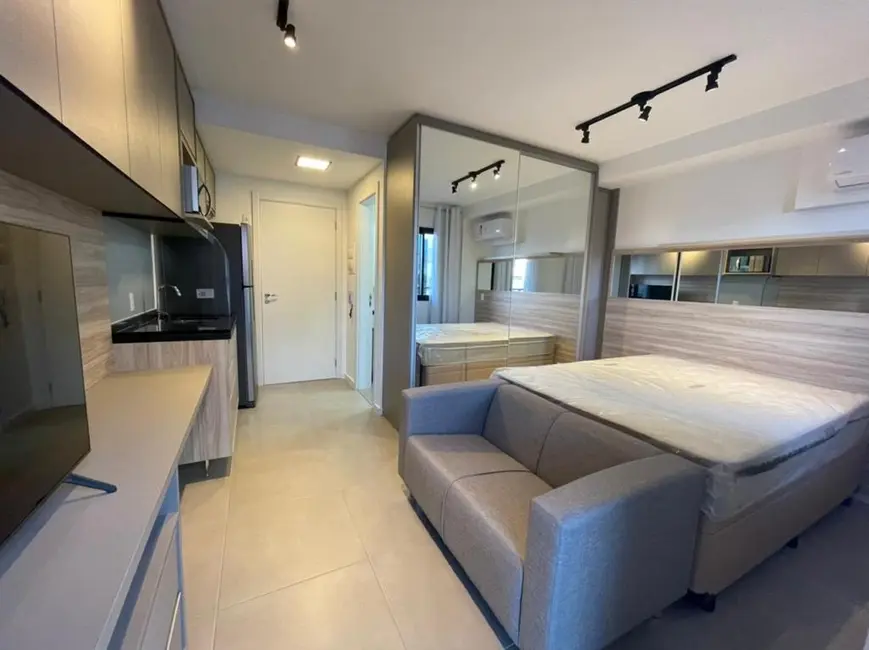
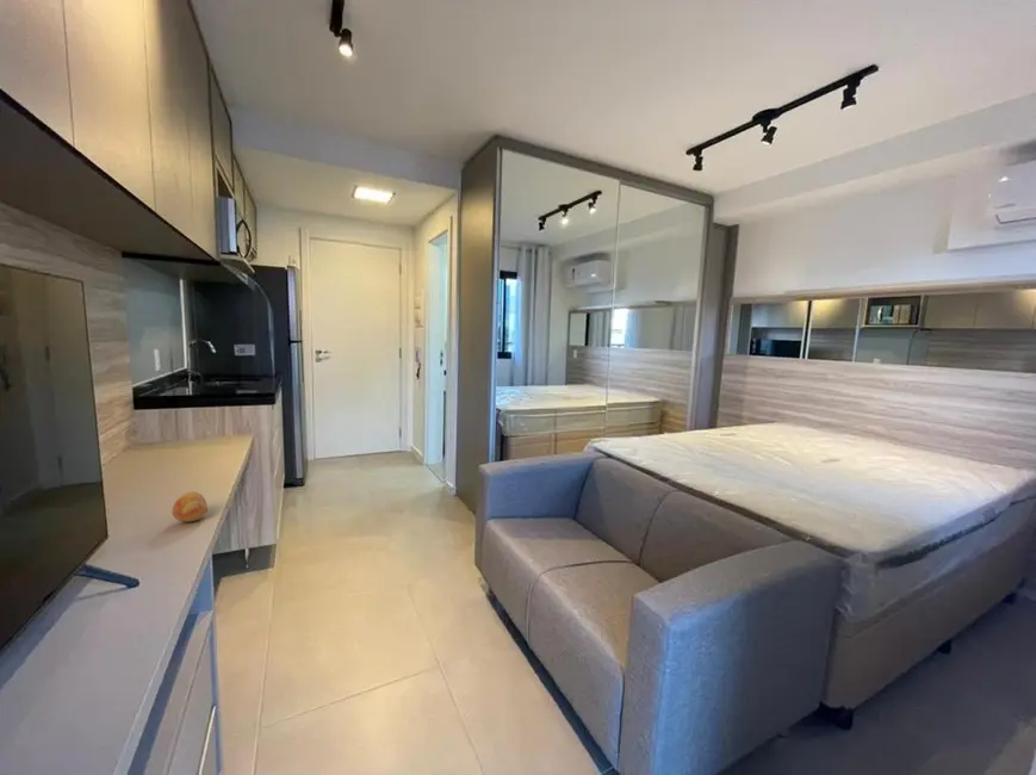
+ fruit [170,491,209,523]
